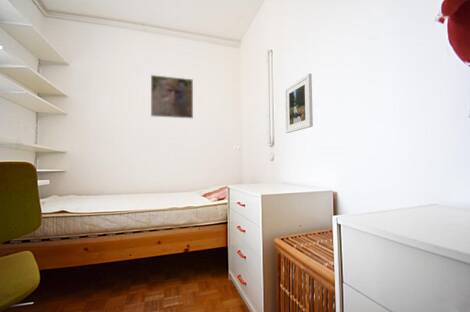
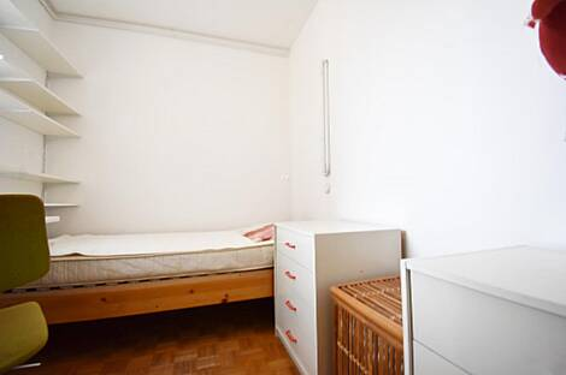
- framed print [150,74,194,120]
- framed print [284,73,314,134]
